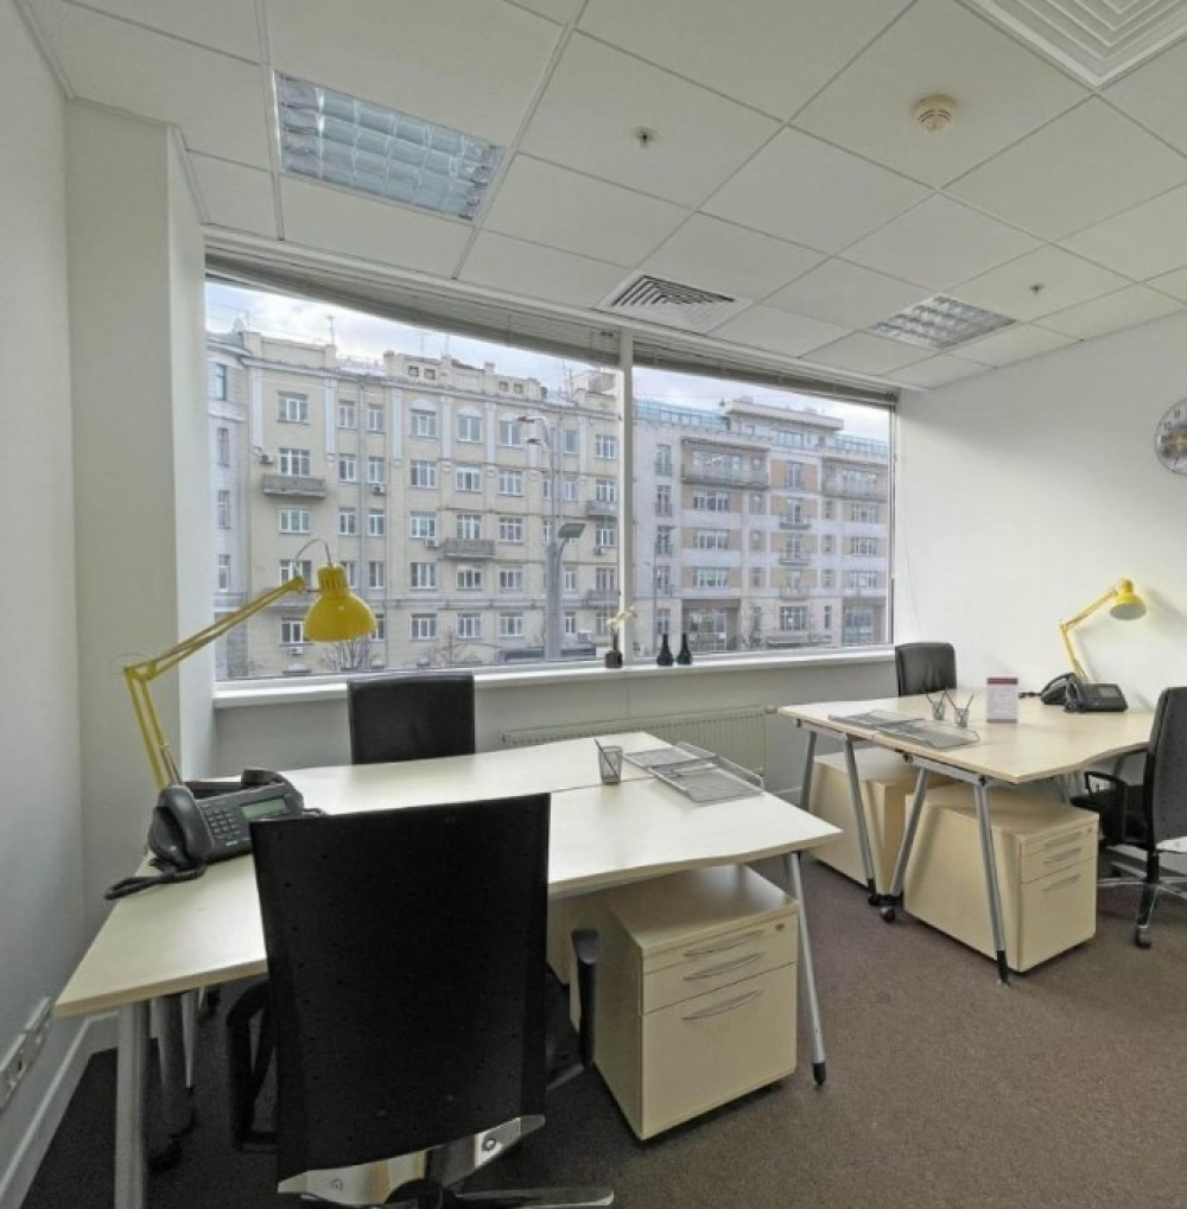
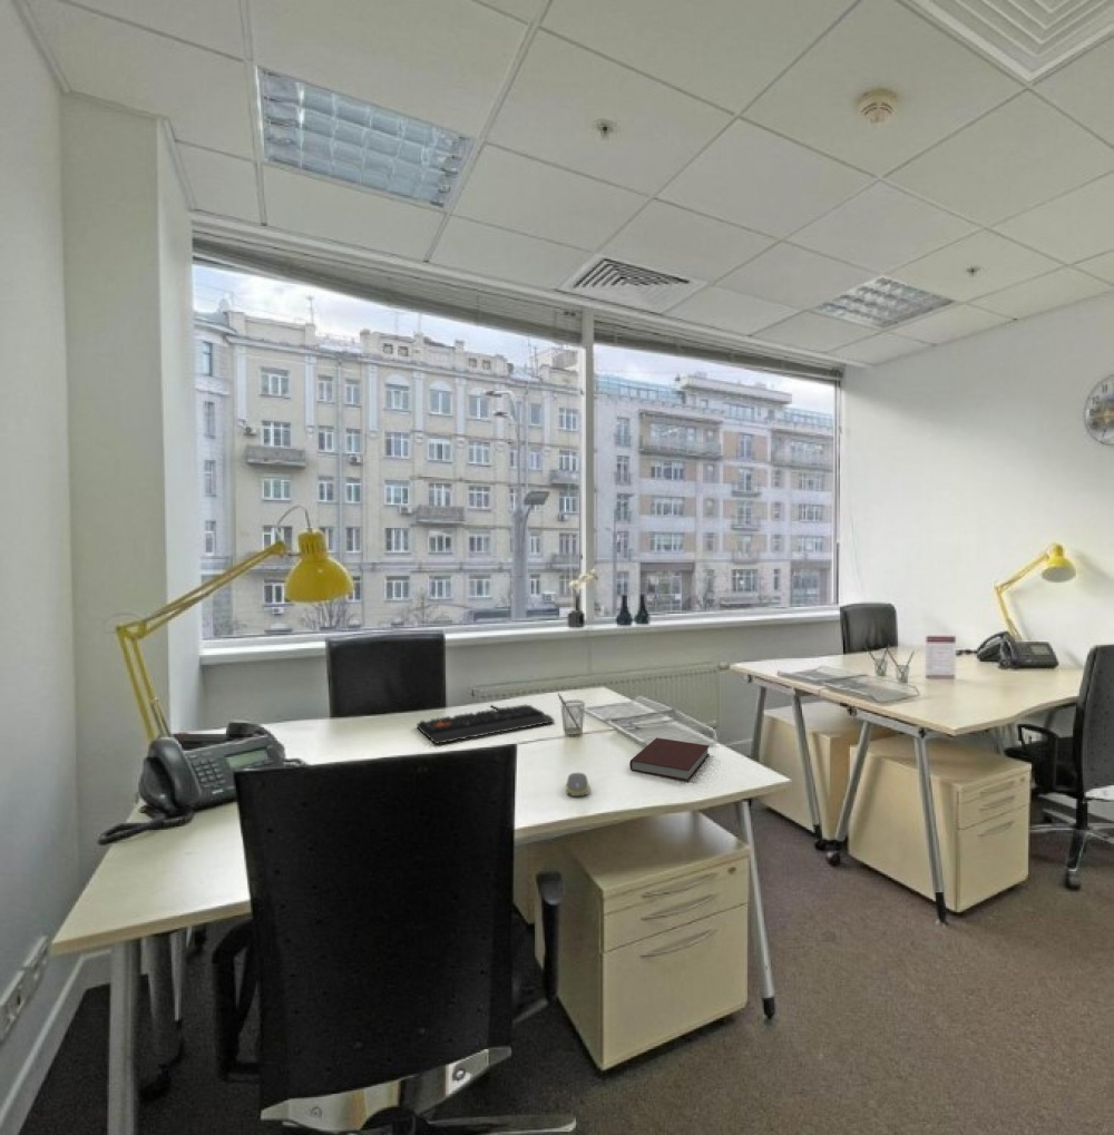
+ notebook [628,736,711,782]
+ keyboard [416,704,556,745]
+ computer mouse [565,772,590,798]
